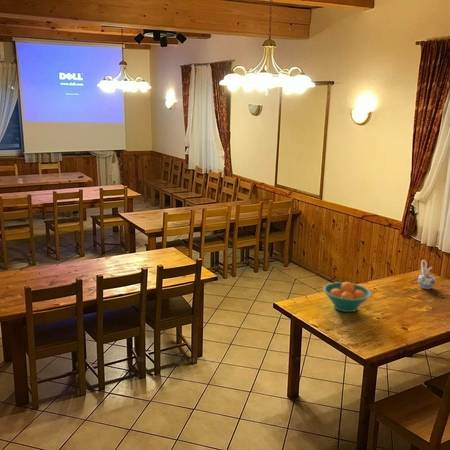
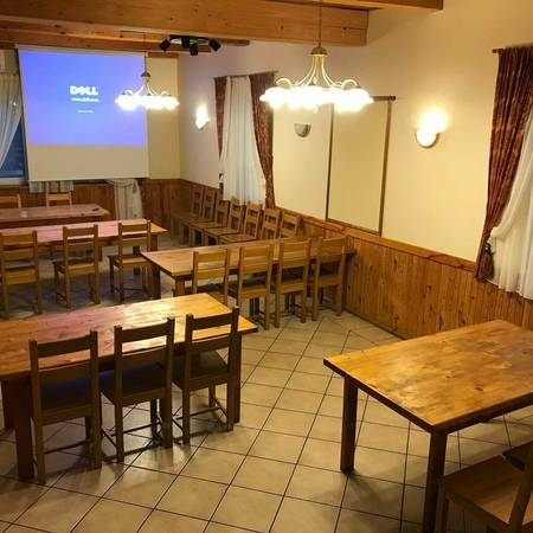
- ceramic pitcher [417,259,436,290]
- fruit bowl [322,281,373,313]
